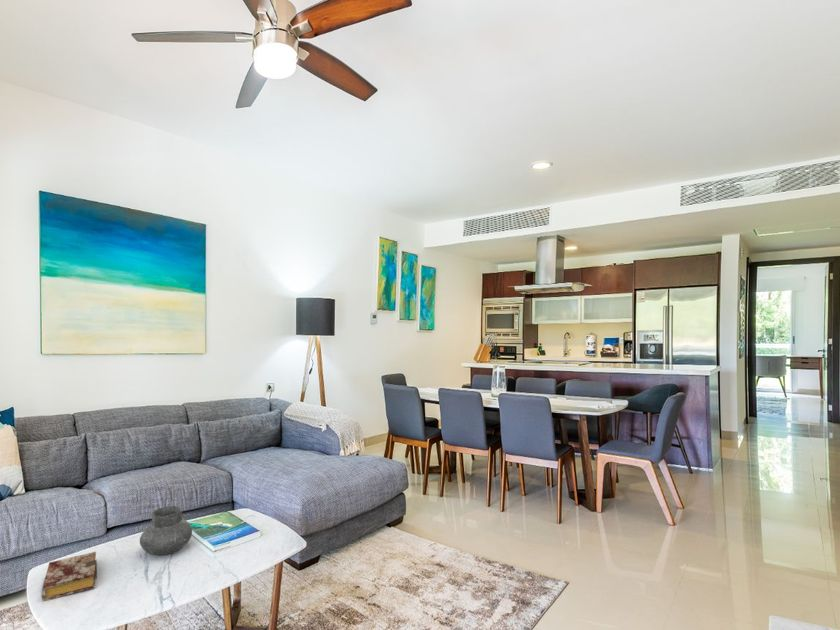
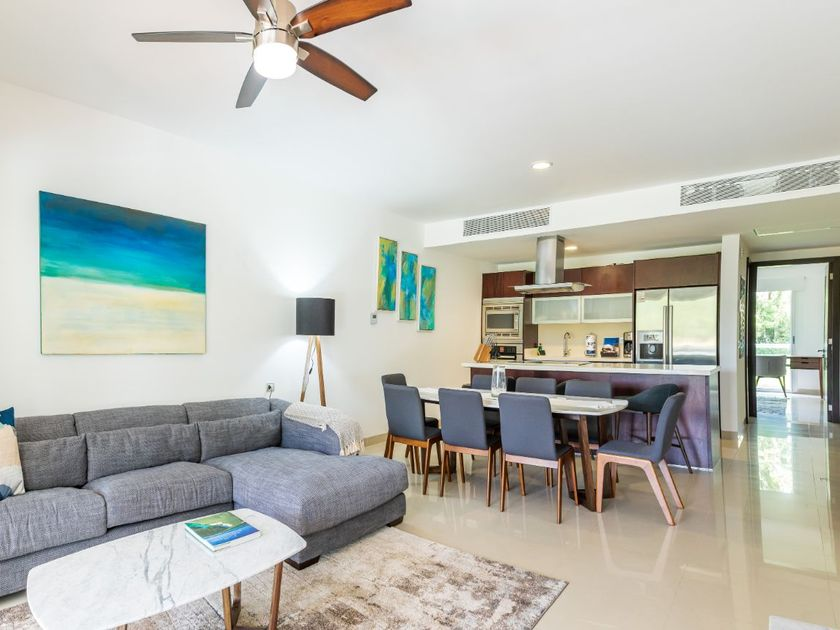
- book [40,551,98,602]
- vase [139,505,193,556]
